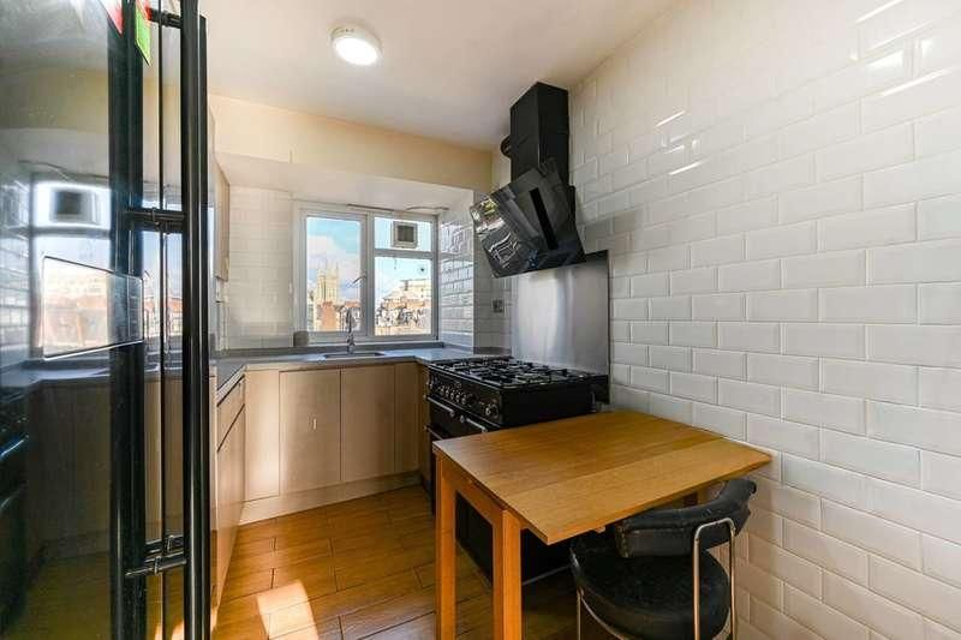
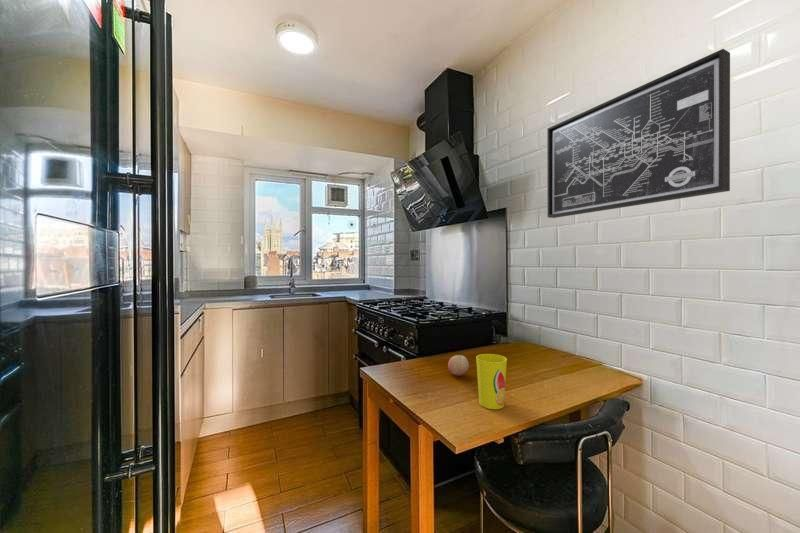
+ cup [475,353,508,410]
+ fruit [447,354,470,377]
+ wall art [546,48,731,219]
